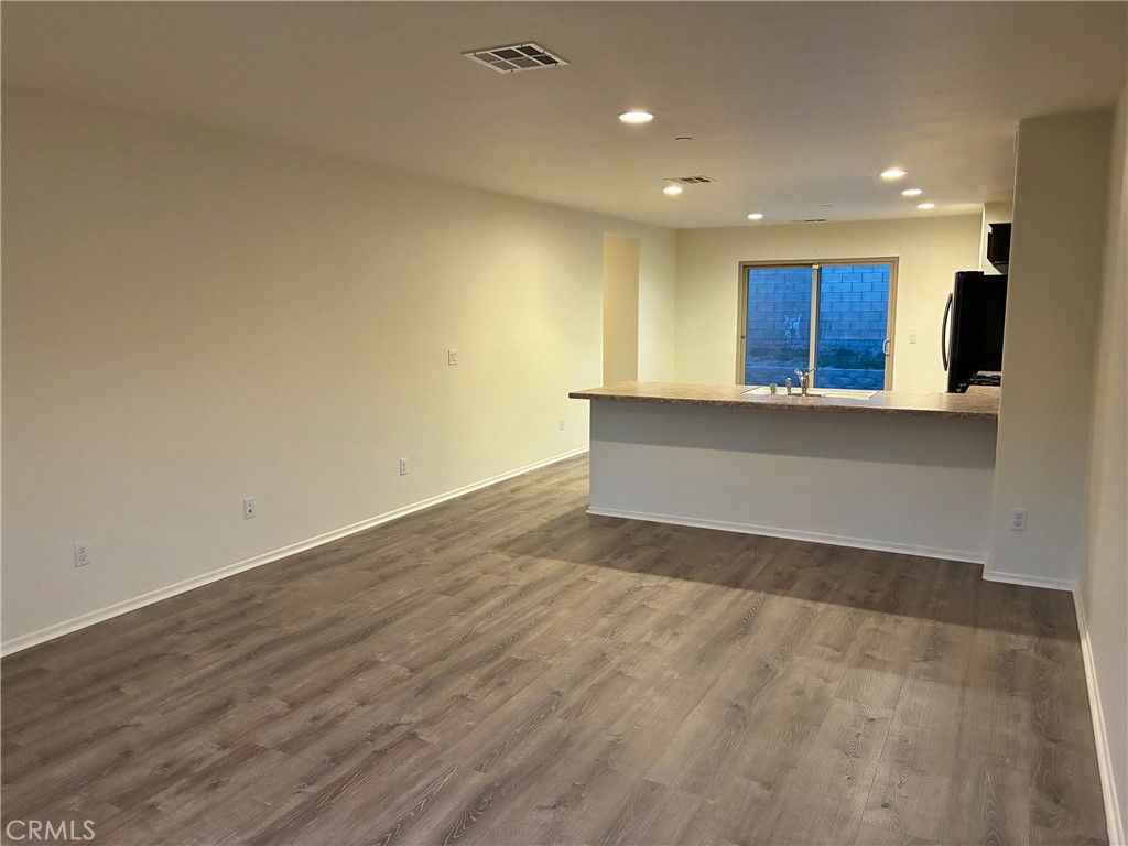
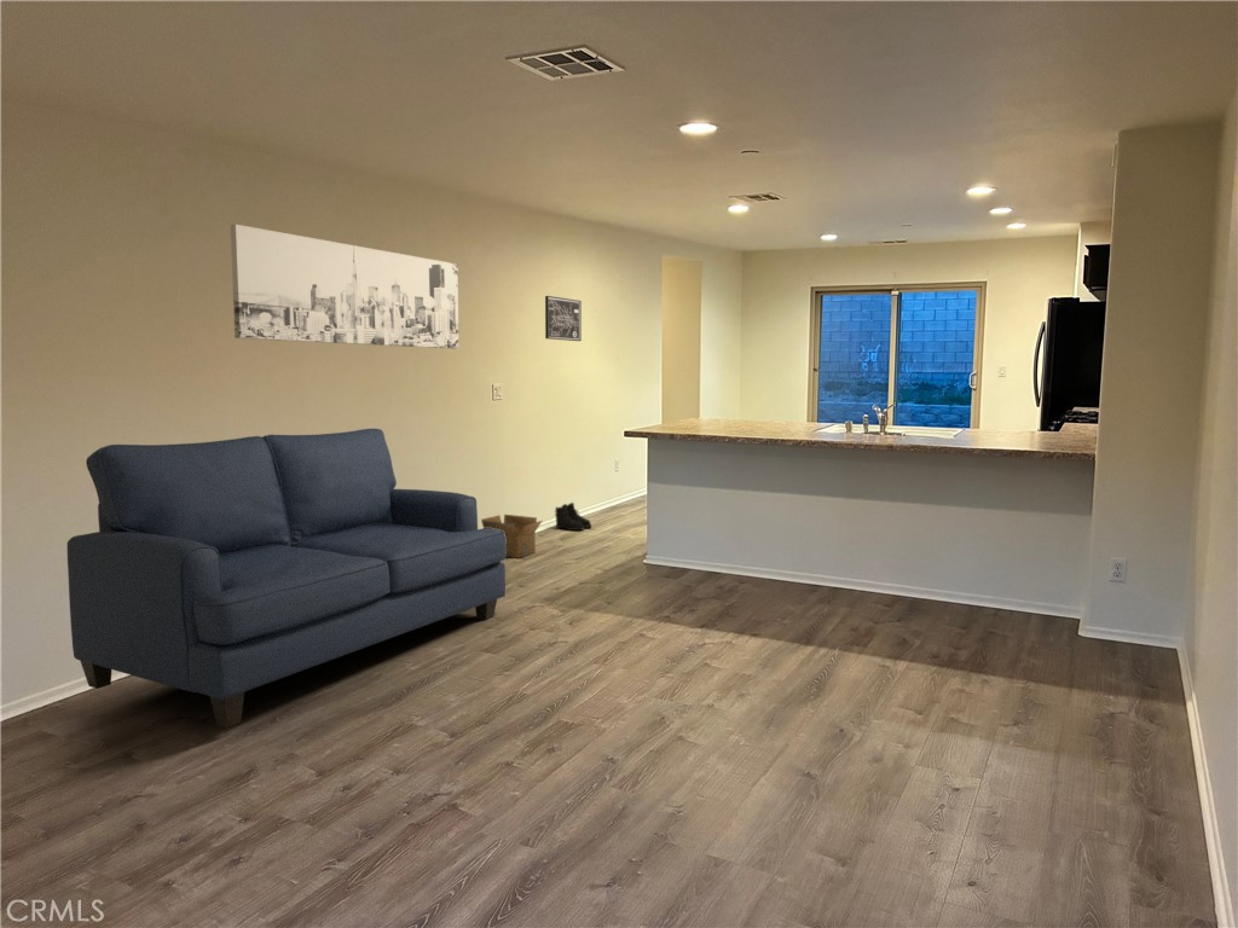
+ boots [554,501,592,532]
+ wall art [544,295,583,342]
+ wall art [230,224,459,350]
+ sofa [66,428,507,729]
+ cardboard box [480,514,543,559]
